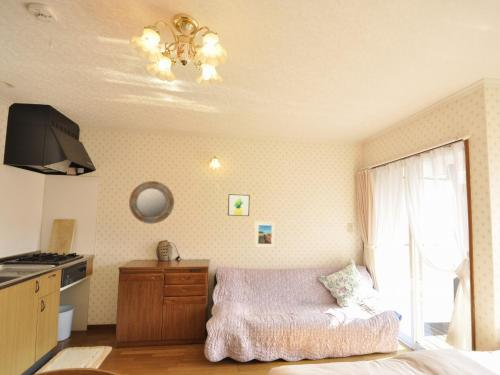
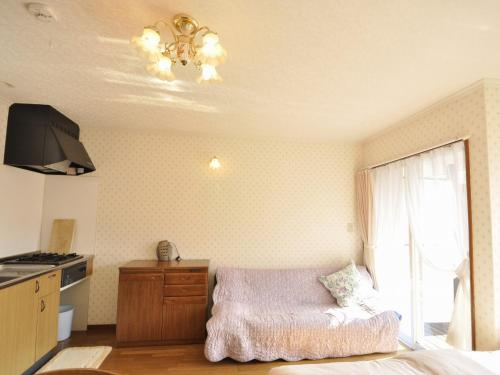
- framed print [253,220,277,249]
- home mirror [128,180,175,225]
- wall art [227,193,251,217]
